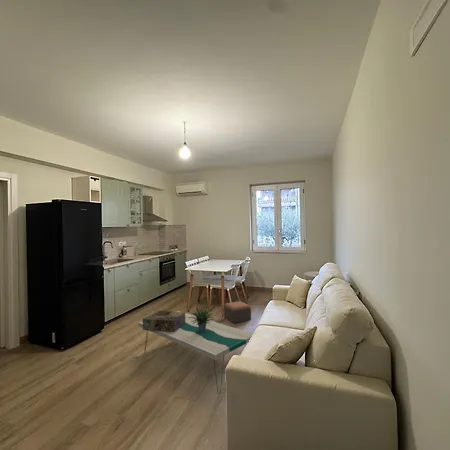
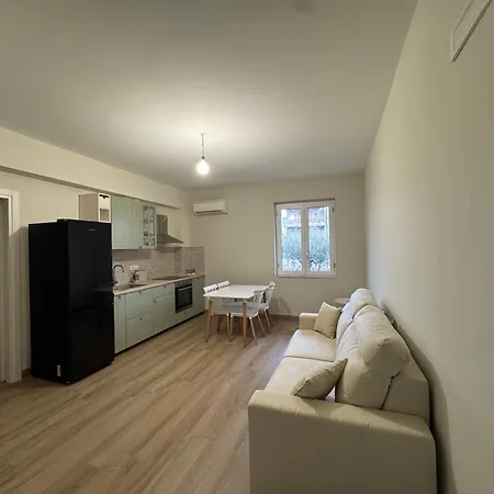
- footstool [223,300,252,324]
- decorative box [142,309,186,332]
- potted plant [188,301,218,332]
- coffee table [137,310,254,395]
